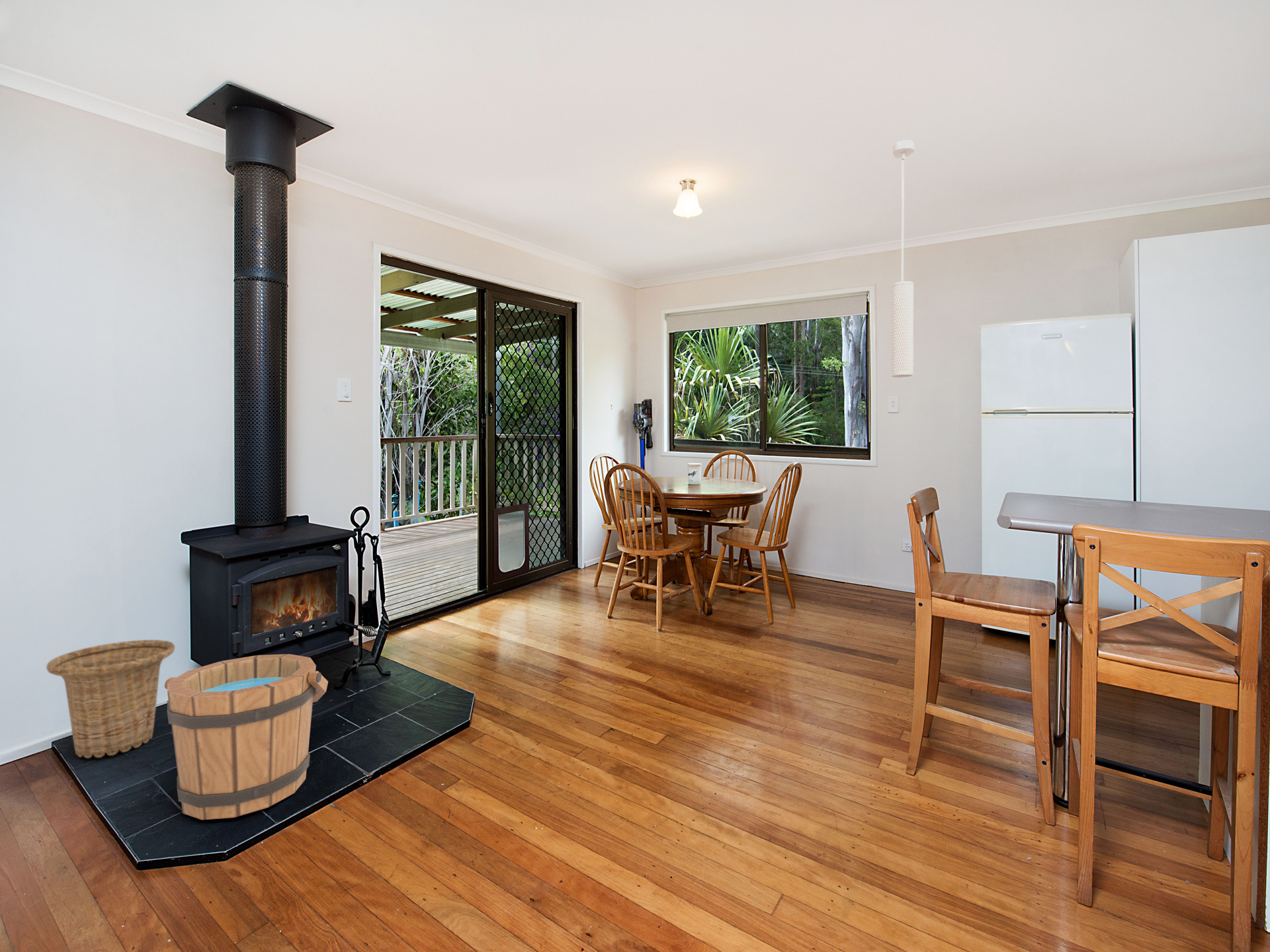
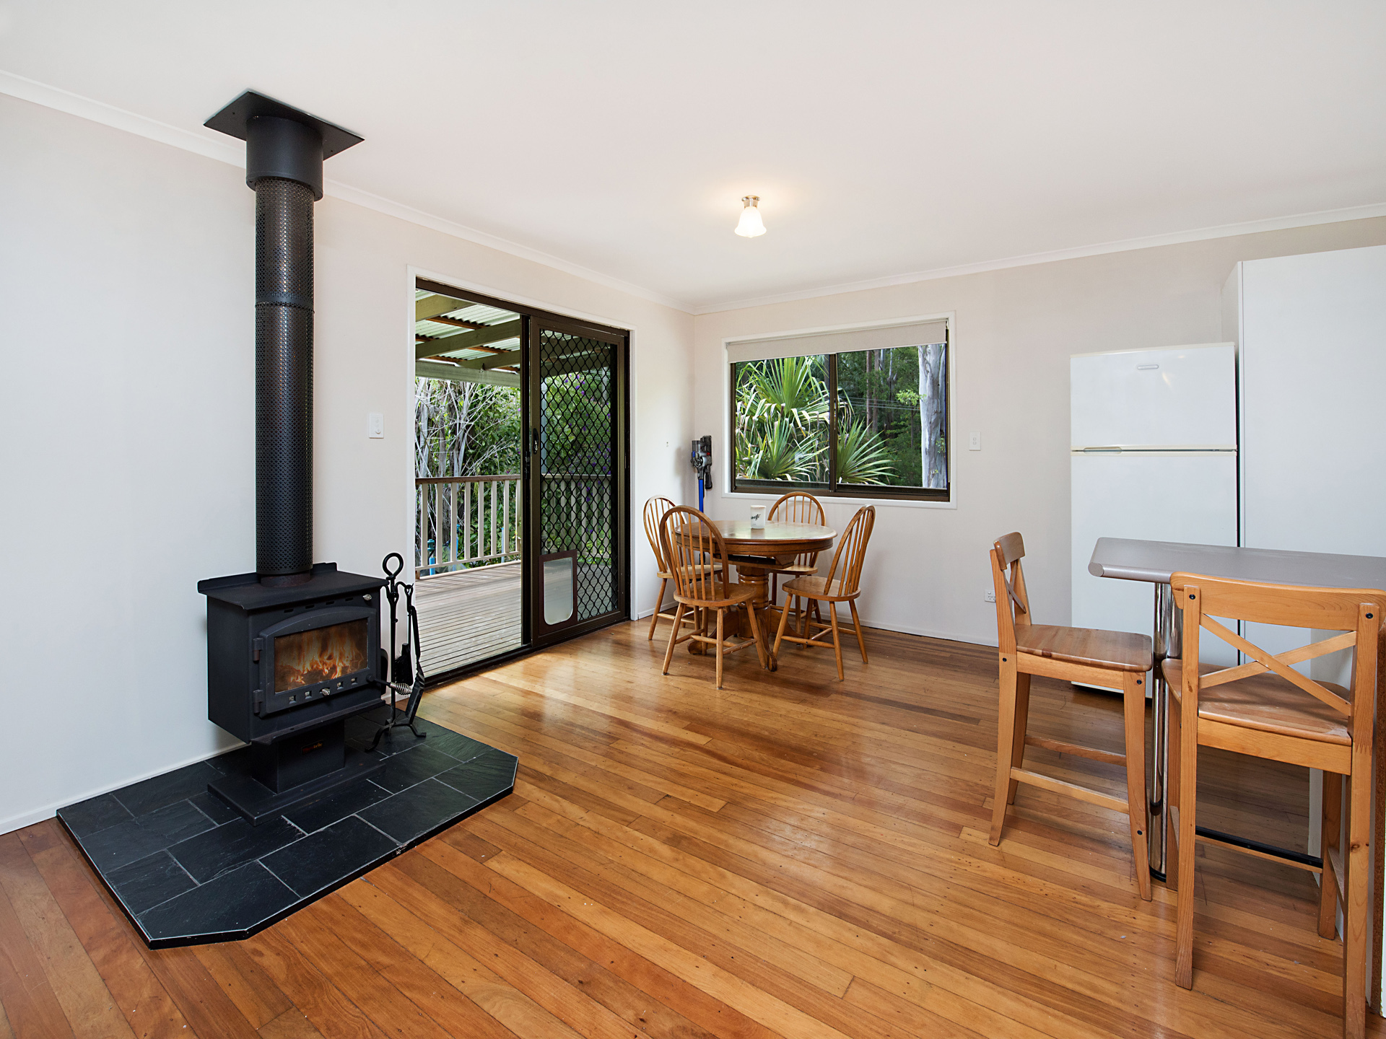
- pendant light [890,139,915,378]
- basket [46,639,175,759]
- bucket [164,653,329,820]
